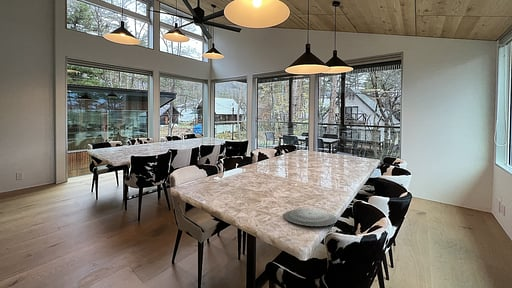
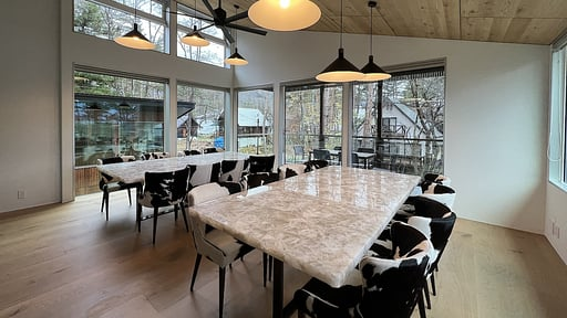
- plate [282,208,338,227]
